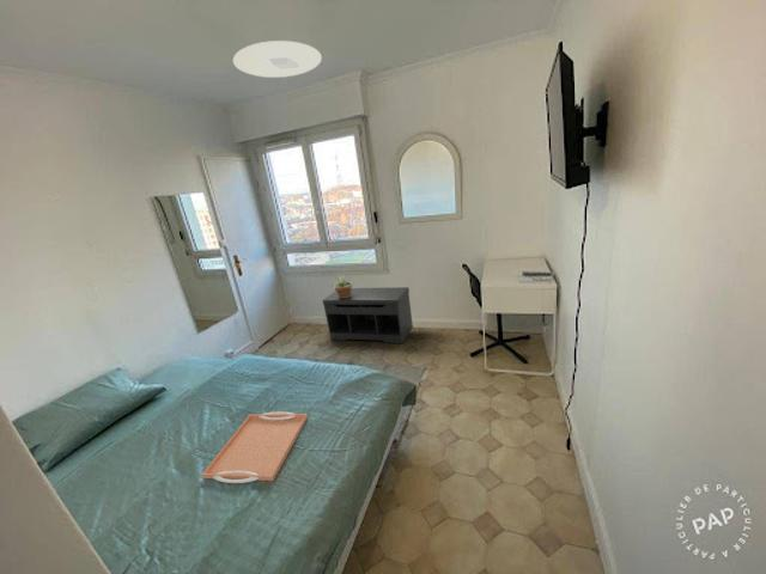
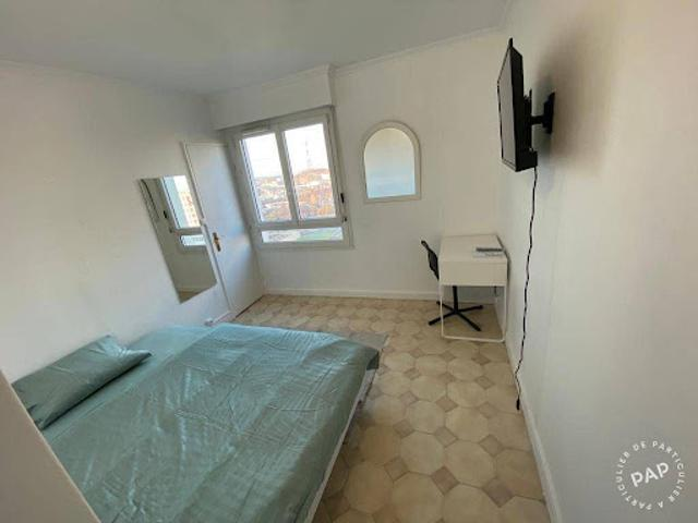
- ceiling light [232,39,323,79]
- serving tray [201,410,309,484]
- bench [322,286,414,344]
- potted plant [332,274,353,298]
